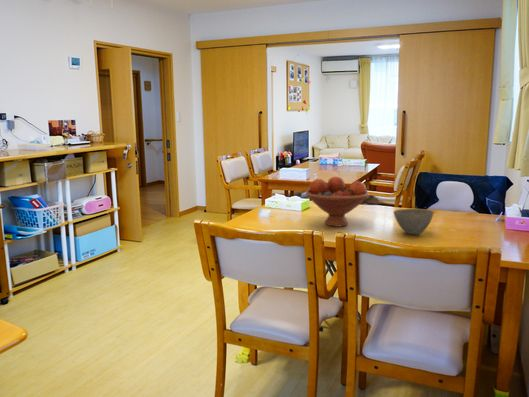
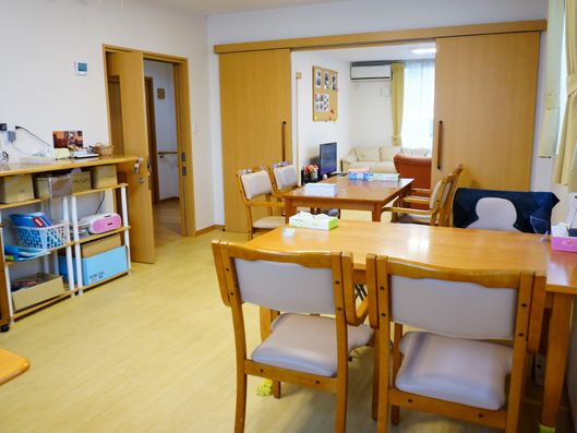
- fruit bowl [305,176,370,228]
- bowl [393,208,435,235]
